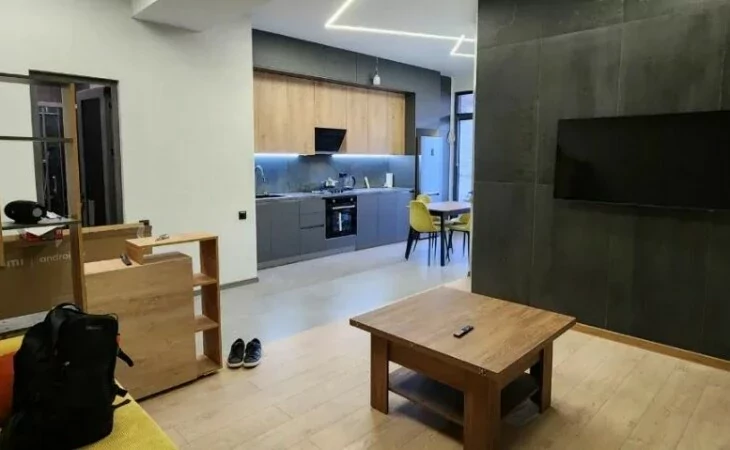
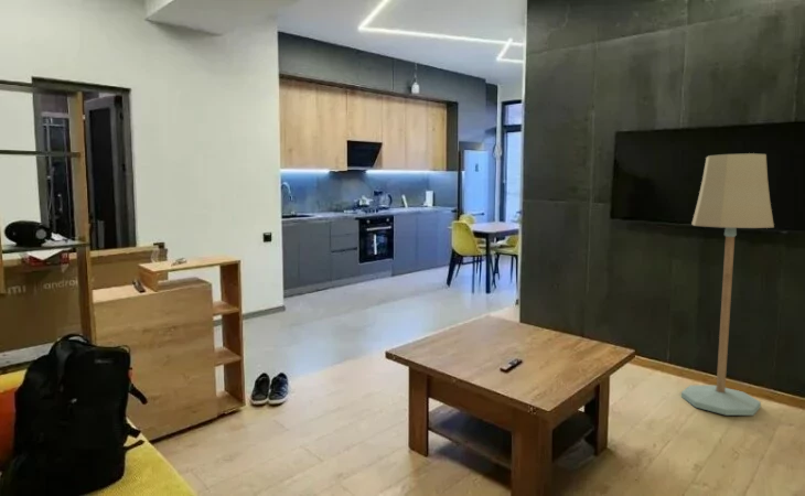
+ floor lamp [680,152,775,417]
